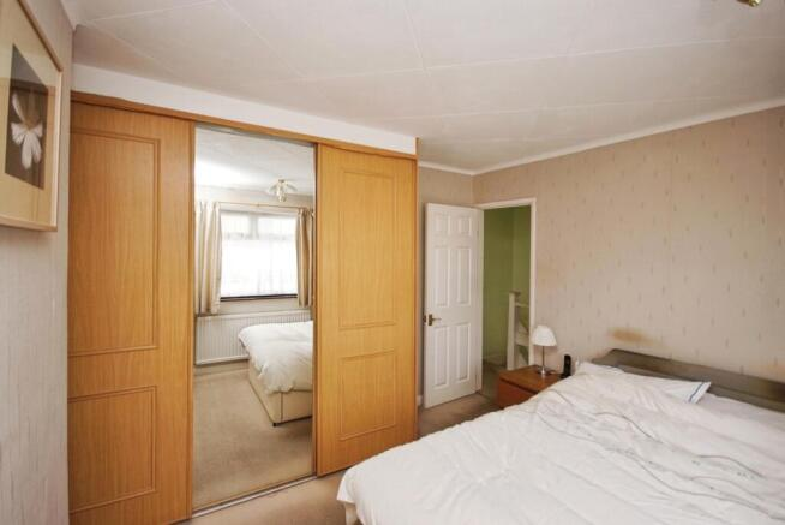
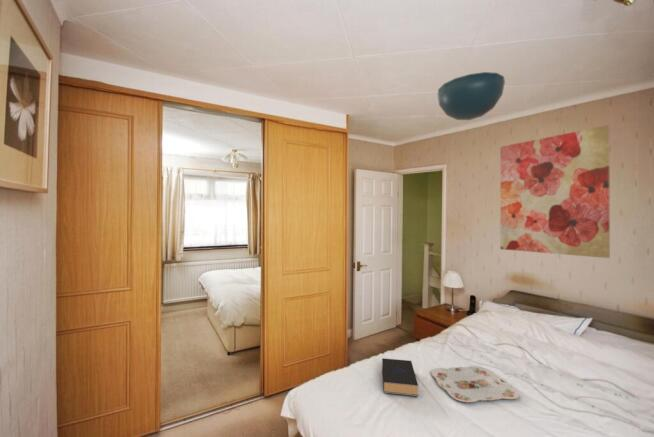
+ book [381,357,419,397]
+ ceiling light [436,71,506,121]
+ wall art [499,124,611,259]
+ serving tray [430,365,521,403]
